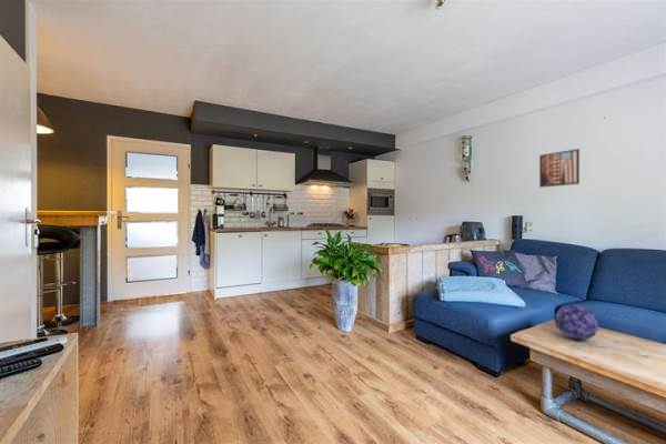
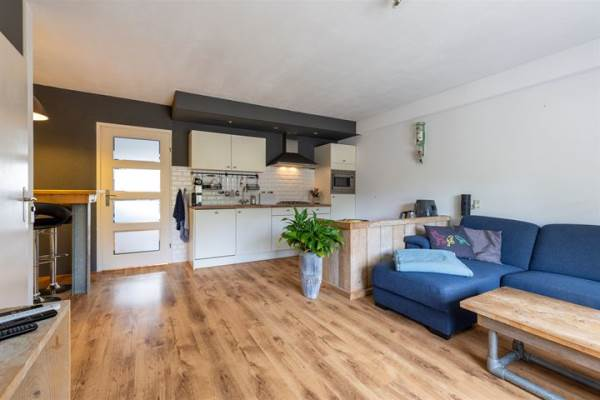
- decorative ball [554,304,599,341]
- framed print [538,148,581,189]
